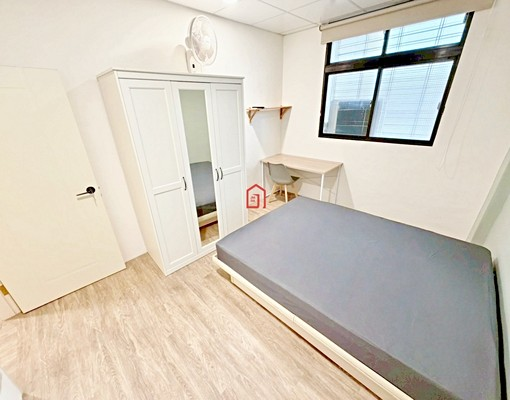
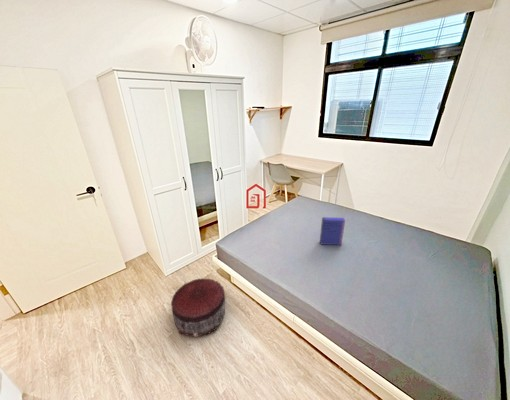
+ cereal box [319,216,346,246]
+ pouf [170,277,226,338]
